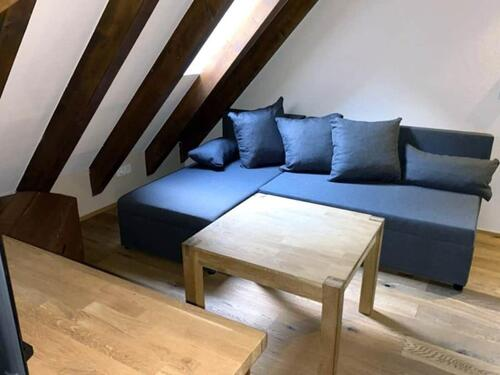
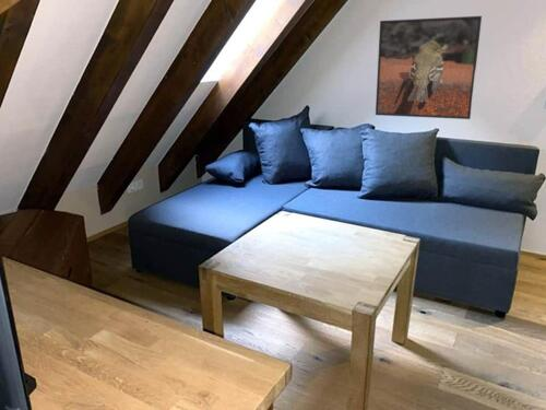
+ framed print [375,15,483,120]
